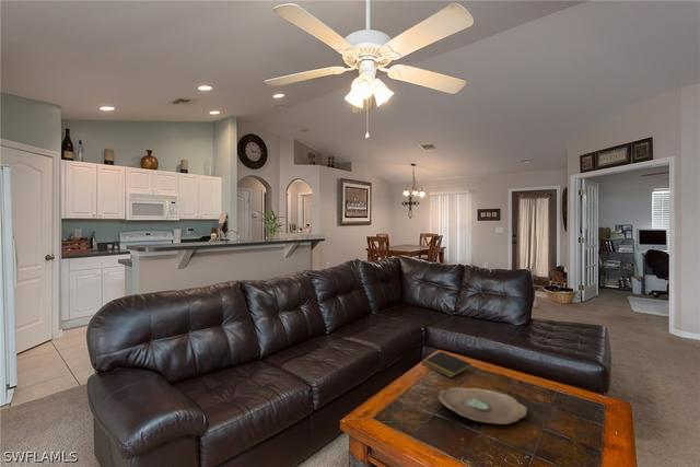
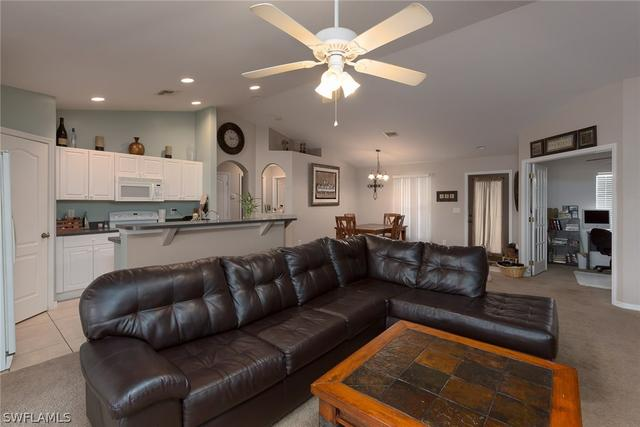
- decorative bowl [436,386,528,425]
- notepad [420,350,472,378]
